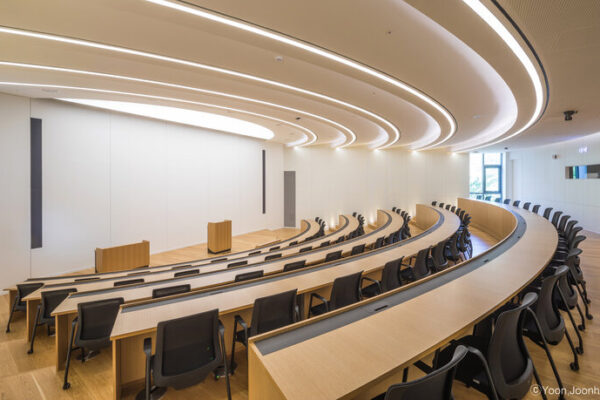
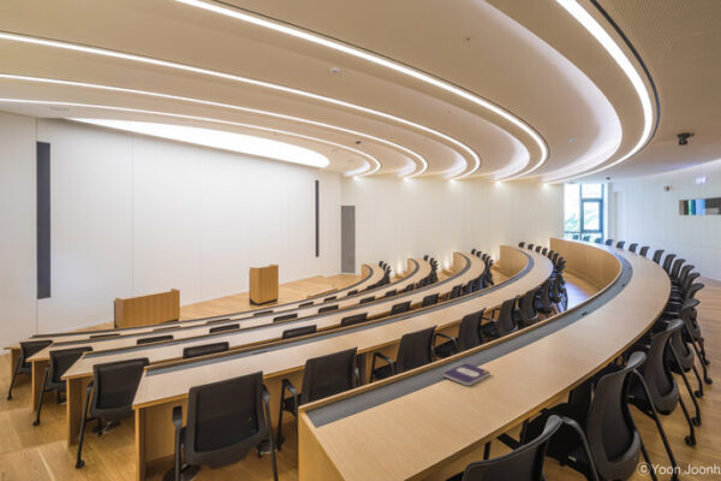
+ book [441,362,491,387]
